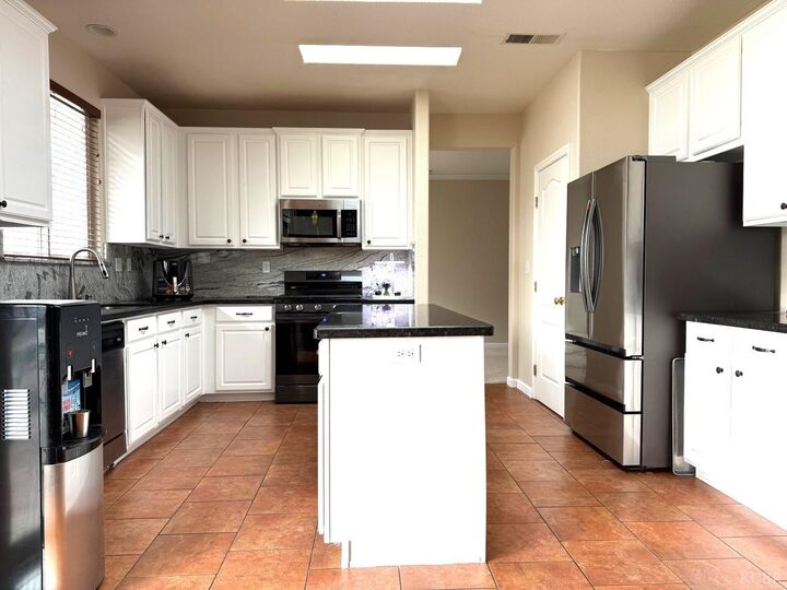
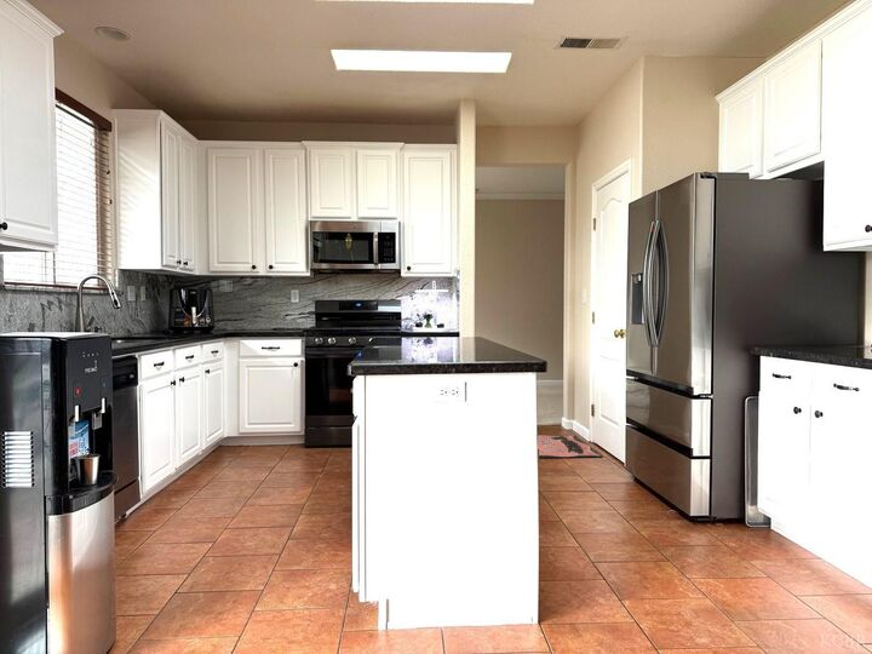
+ text sign [537,435,604,458]
